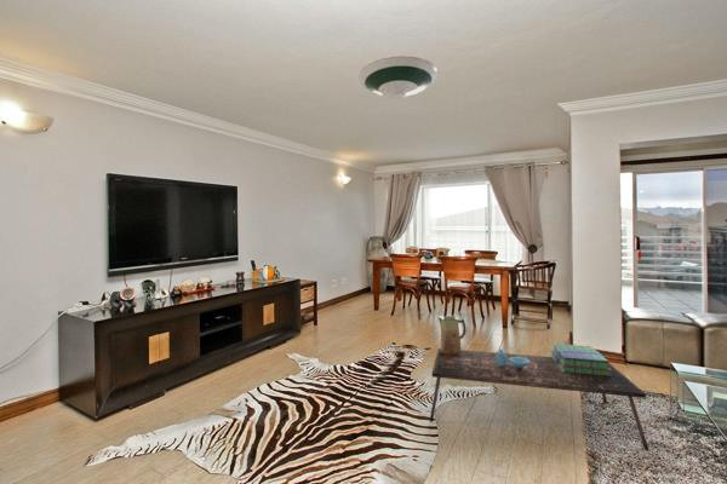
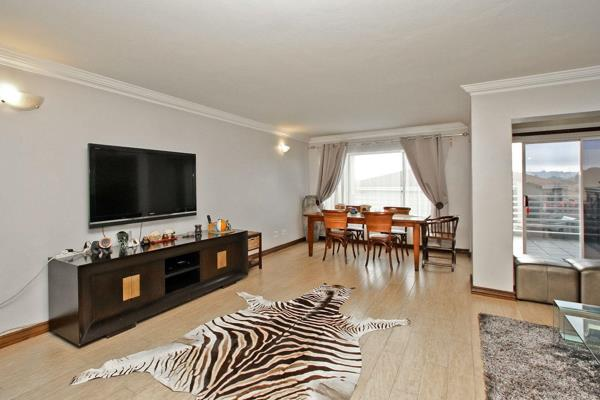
- coffee table [429,347,651,453]
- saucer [357,56,439,100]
- decorative bowl [496,348,529,369]
- vase [437,315,468,356]
- stack of books [549,342,612,376]
